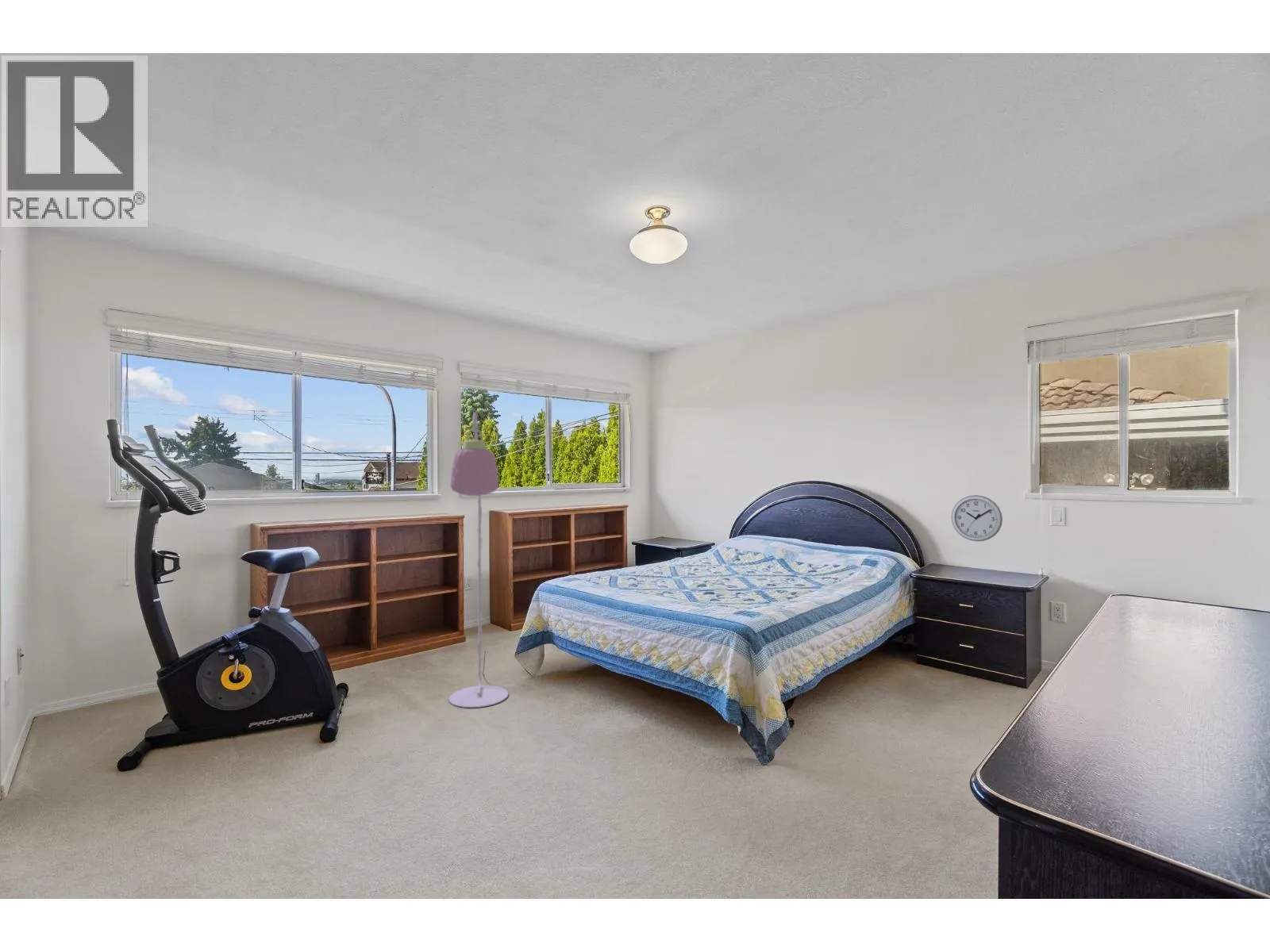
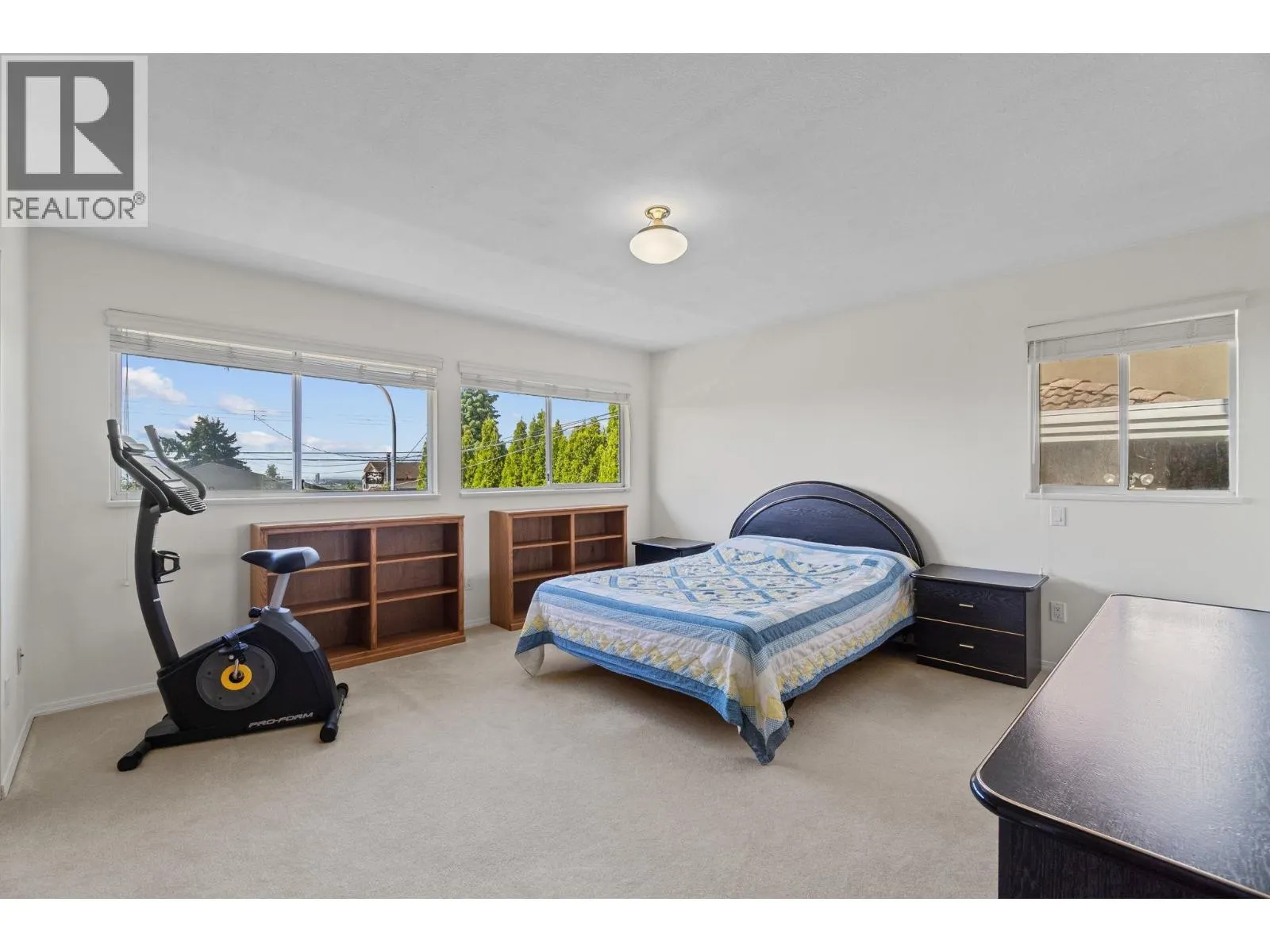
- floor lamp [448,410,509,708]
- wall clock [950,494,1003,542]
